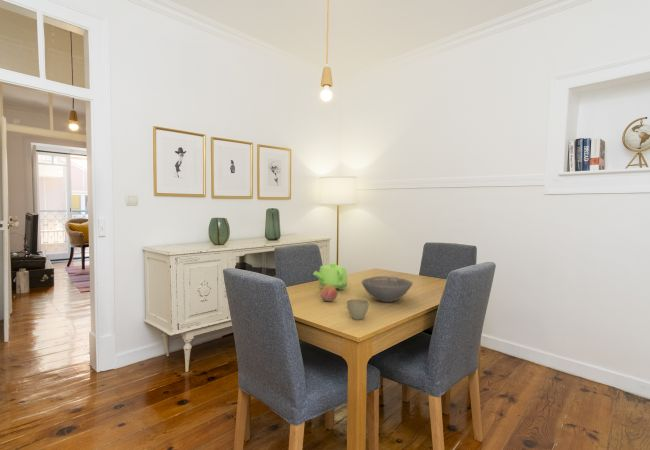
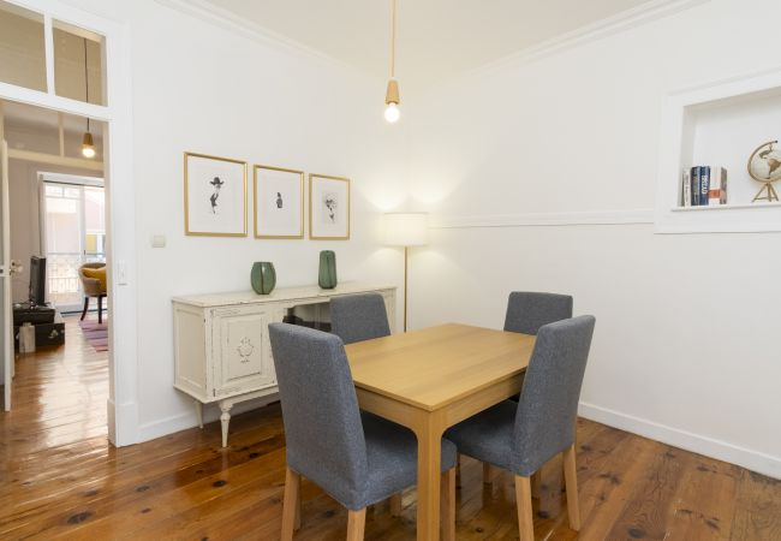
- teapot [312,262,348,291]
- fruit [319,285,338,302]
- bowl [361,275,414,303]
- flower pot [345,298,370,321]
